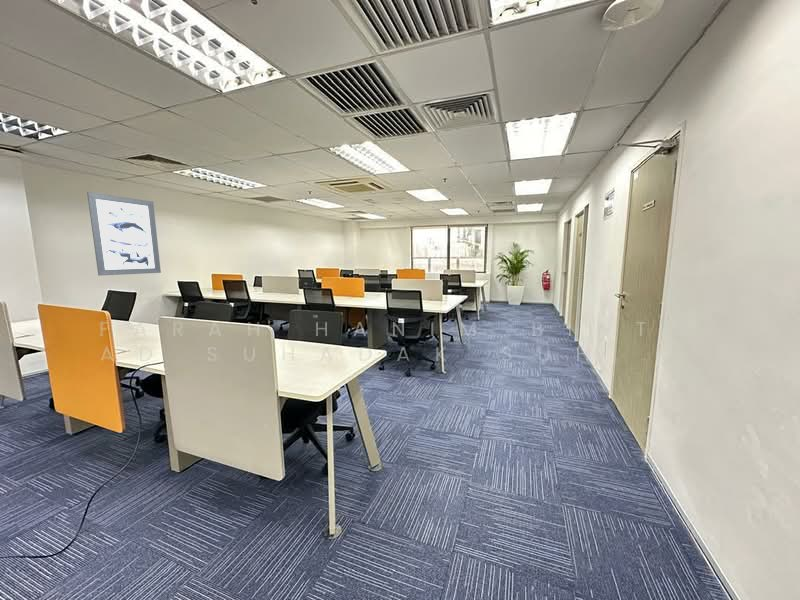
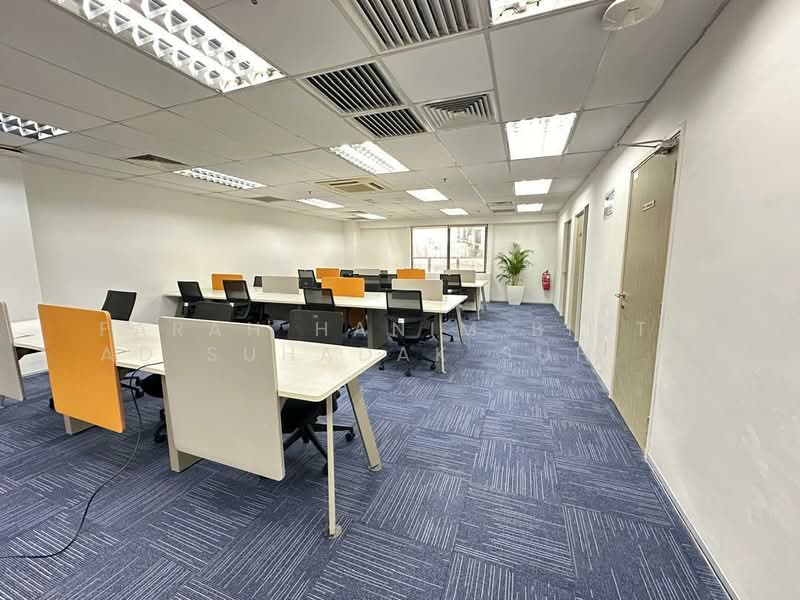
- wall art [86,191,162,277]
